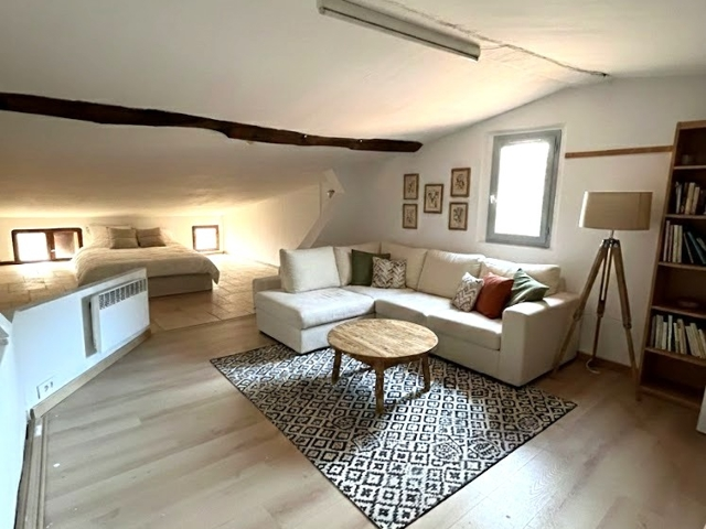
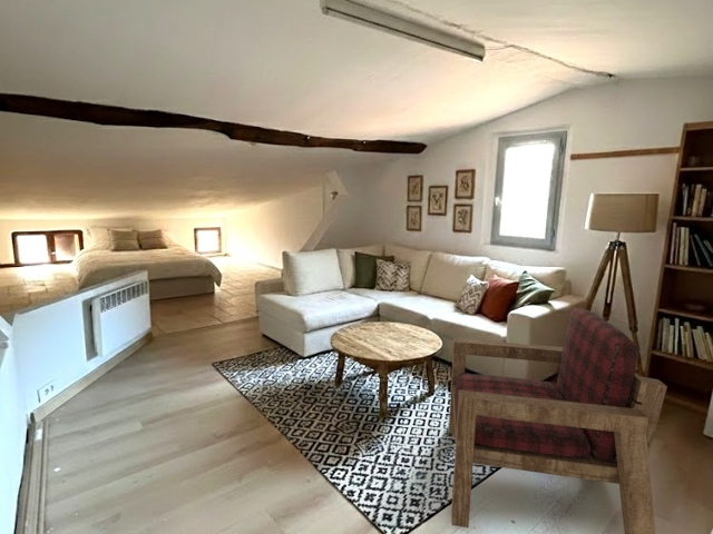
+ armchair [448,307,668,534]
